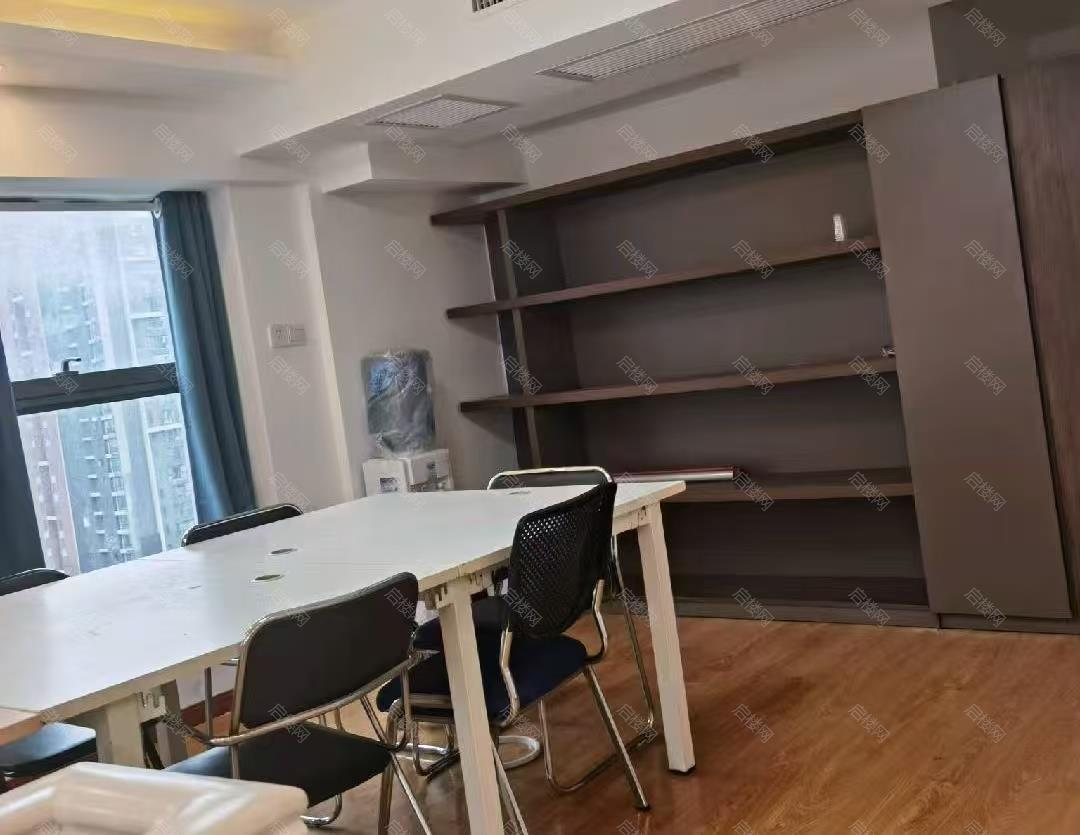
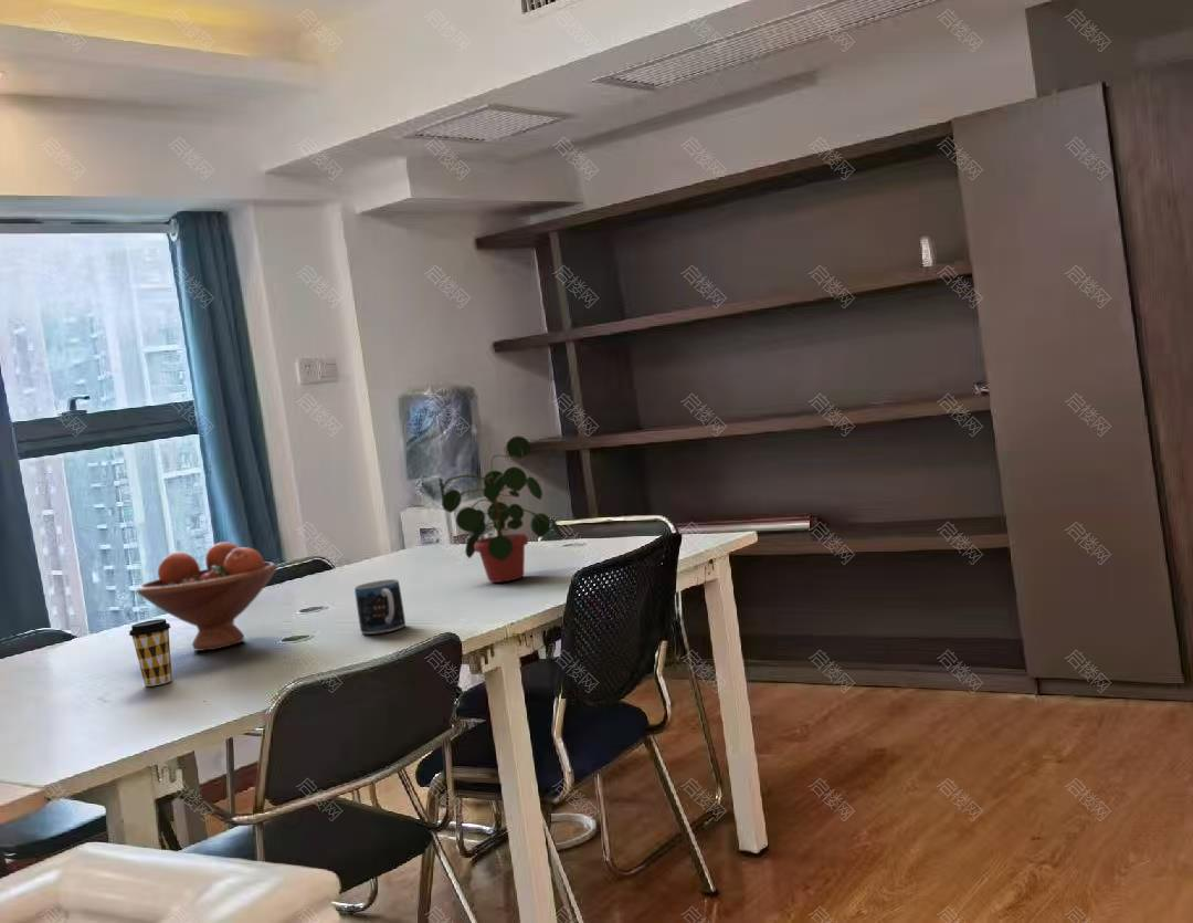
+ coffee cup [128,618,173,688]
+ mug [353,578,407,636]
+ potted plant [439,436,563,584]
+ fruit bowl [136,541,278,652]
